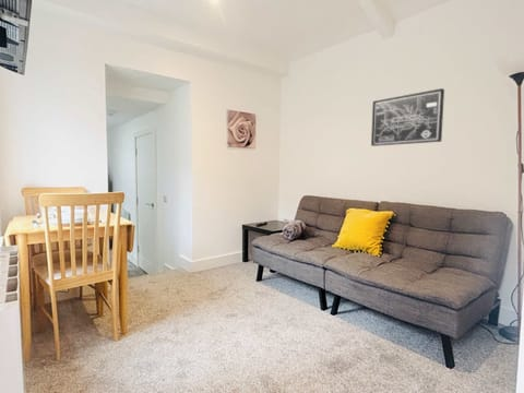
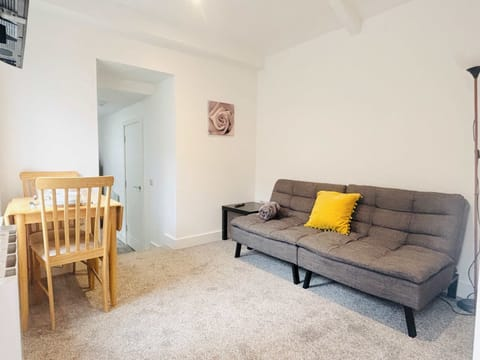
- wall art [370,87,445,147]
